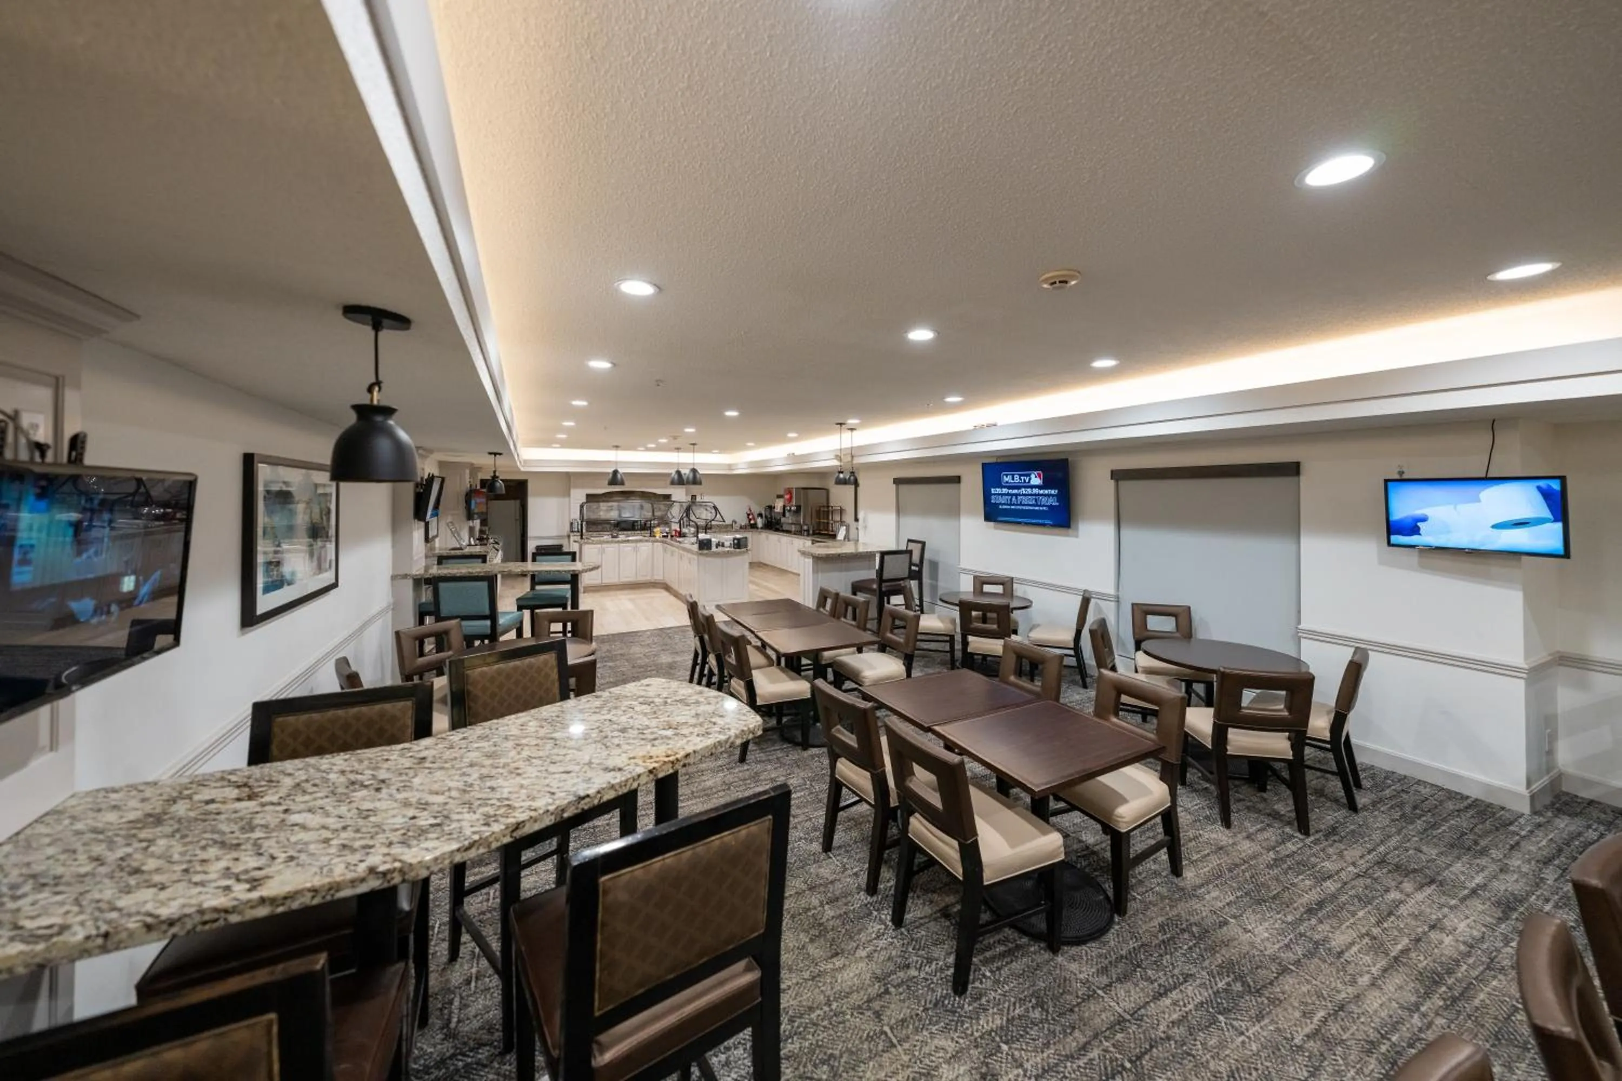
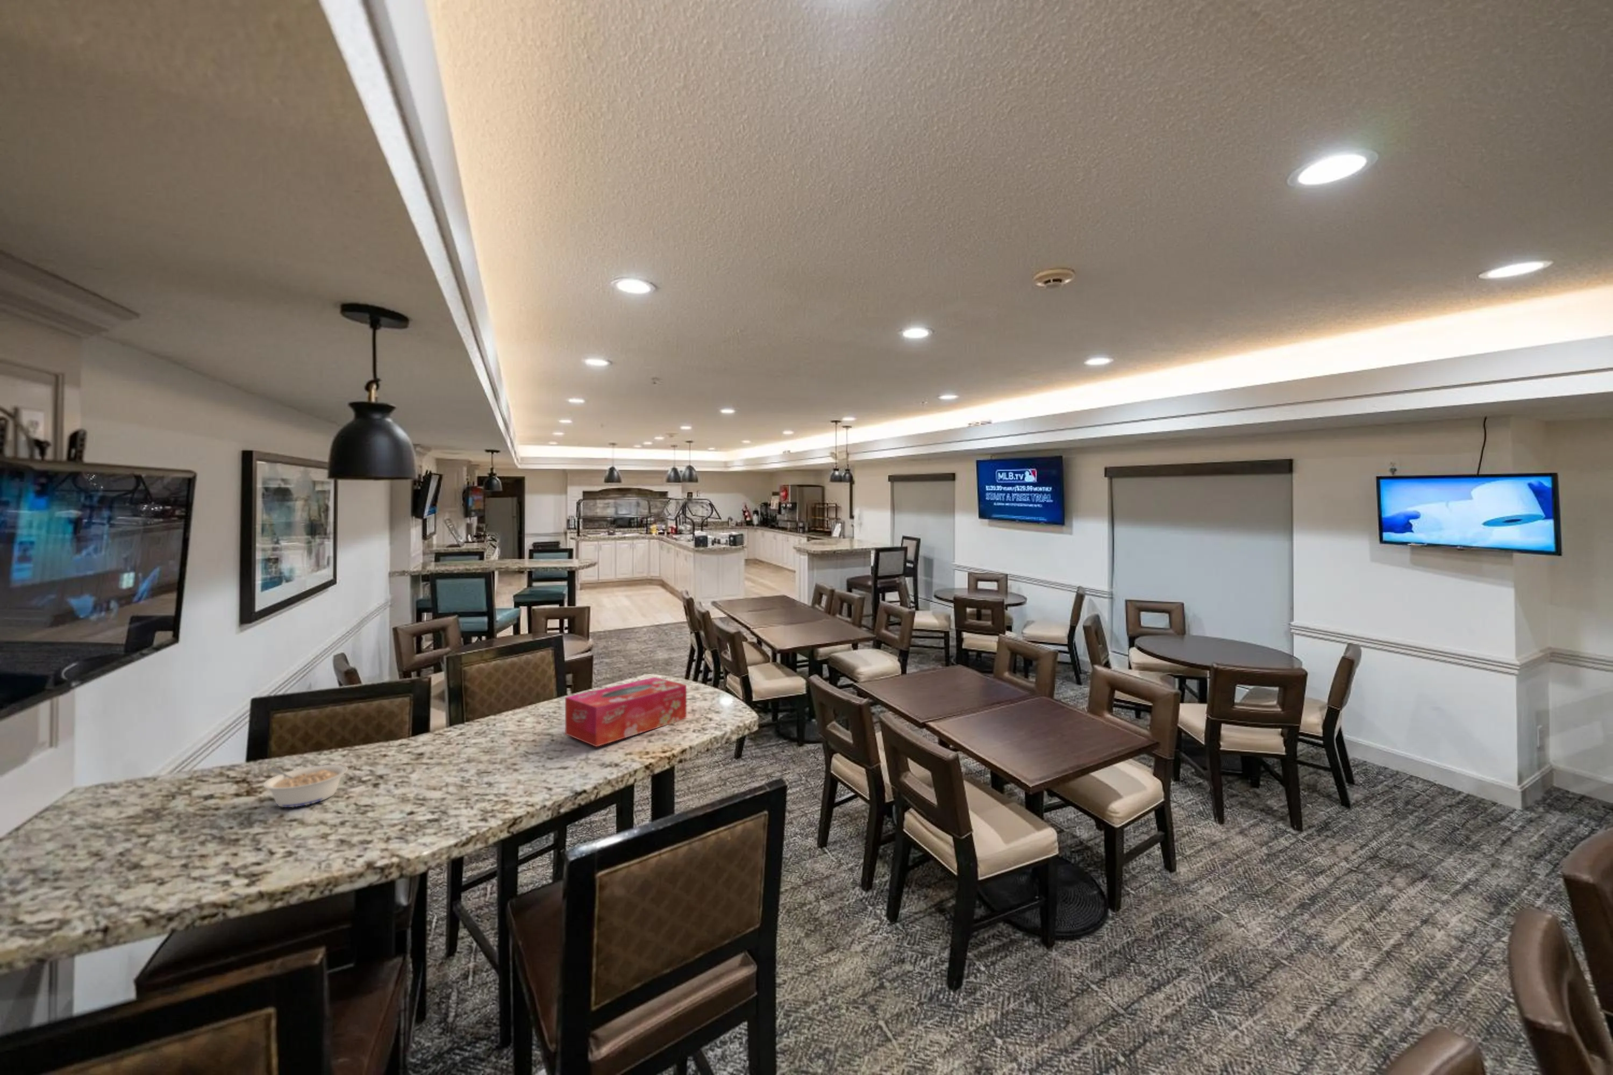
+ tissue box [564,677,688,747]
+ legume [263,764,348,807]
